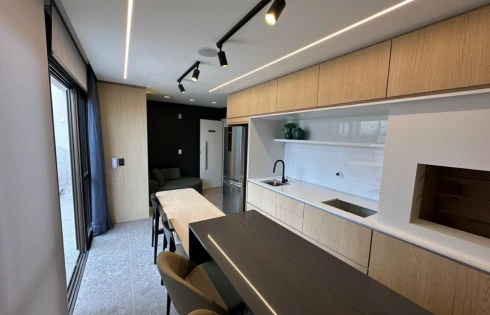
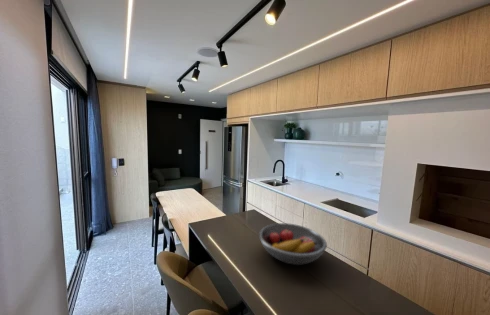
+ fruit bowl [258,222,328,266]
